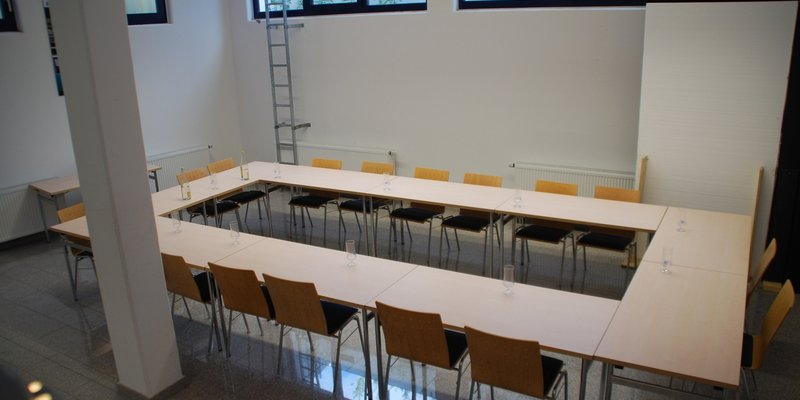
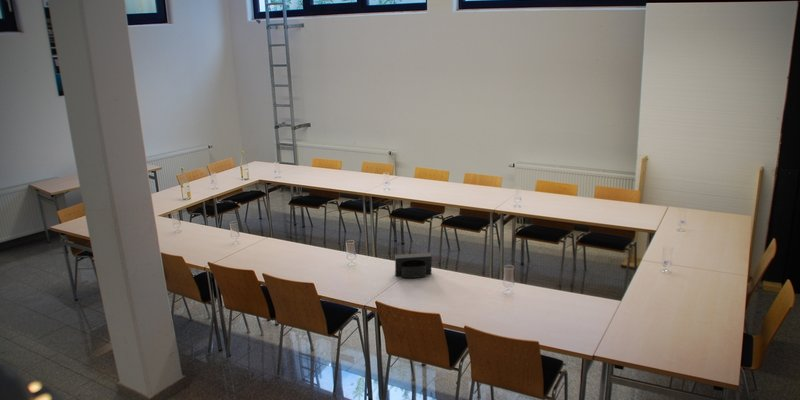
+ speaker [394,252,433,279]
